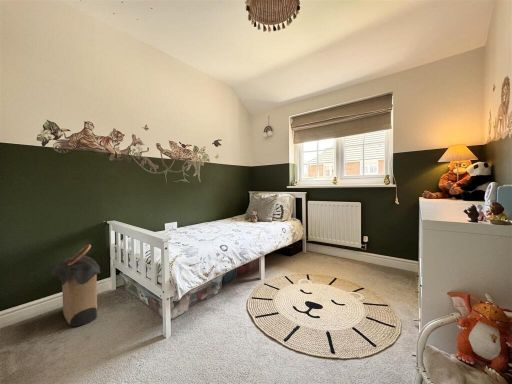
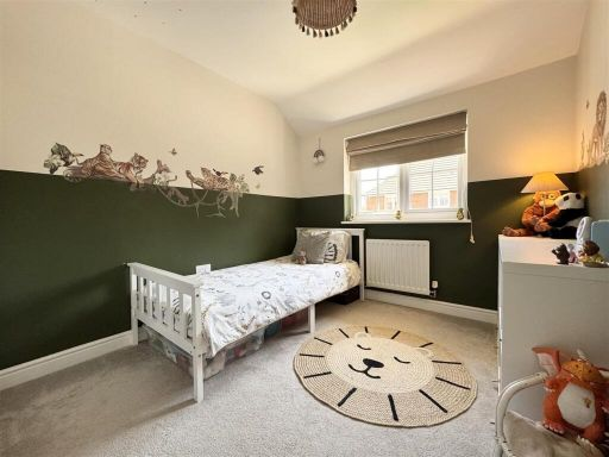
- laundry hamper [50,243,101,328]
